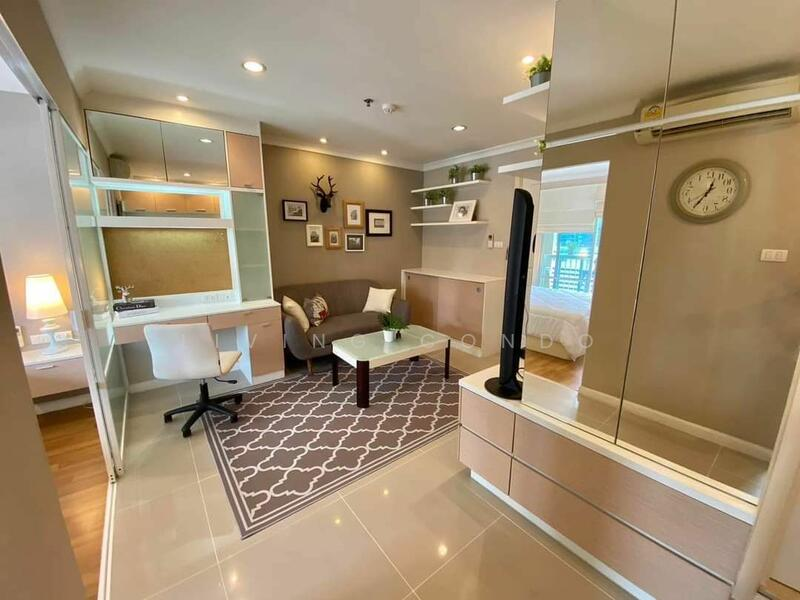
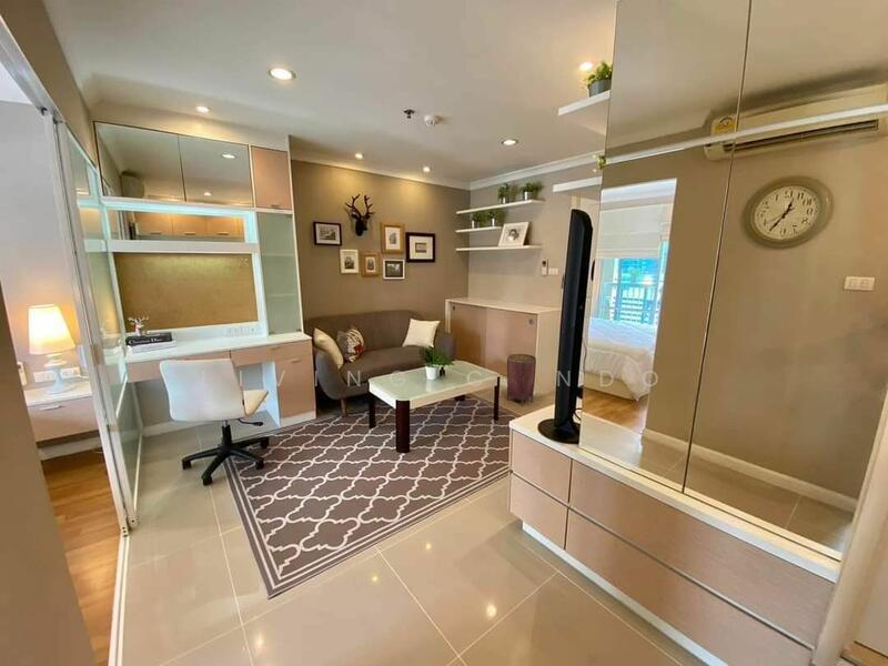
+ woven basket [506,353,537,407]
